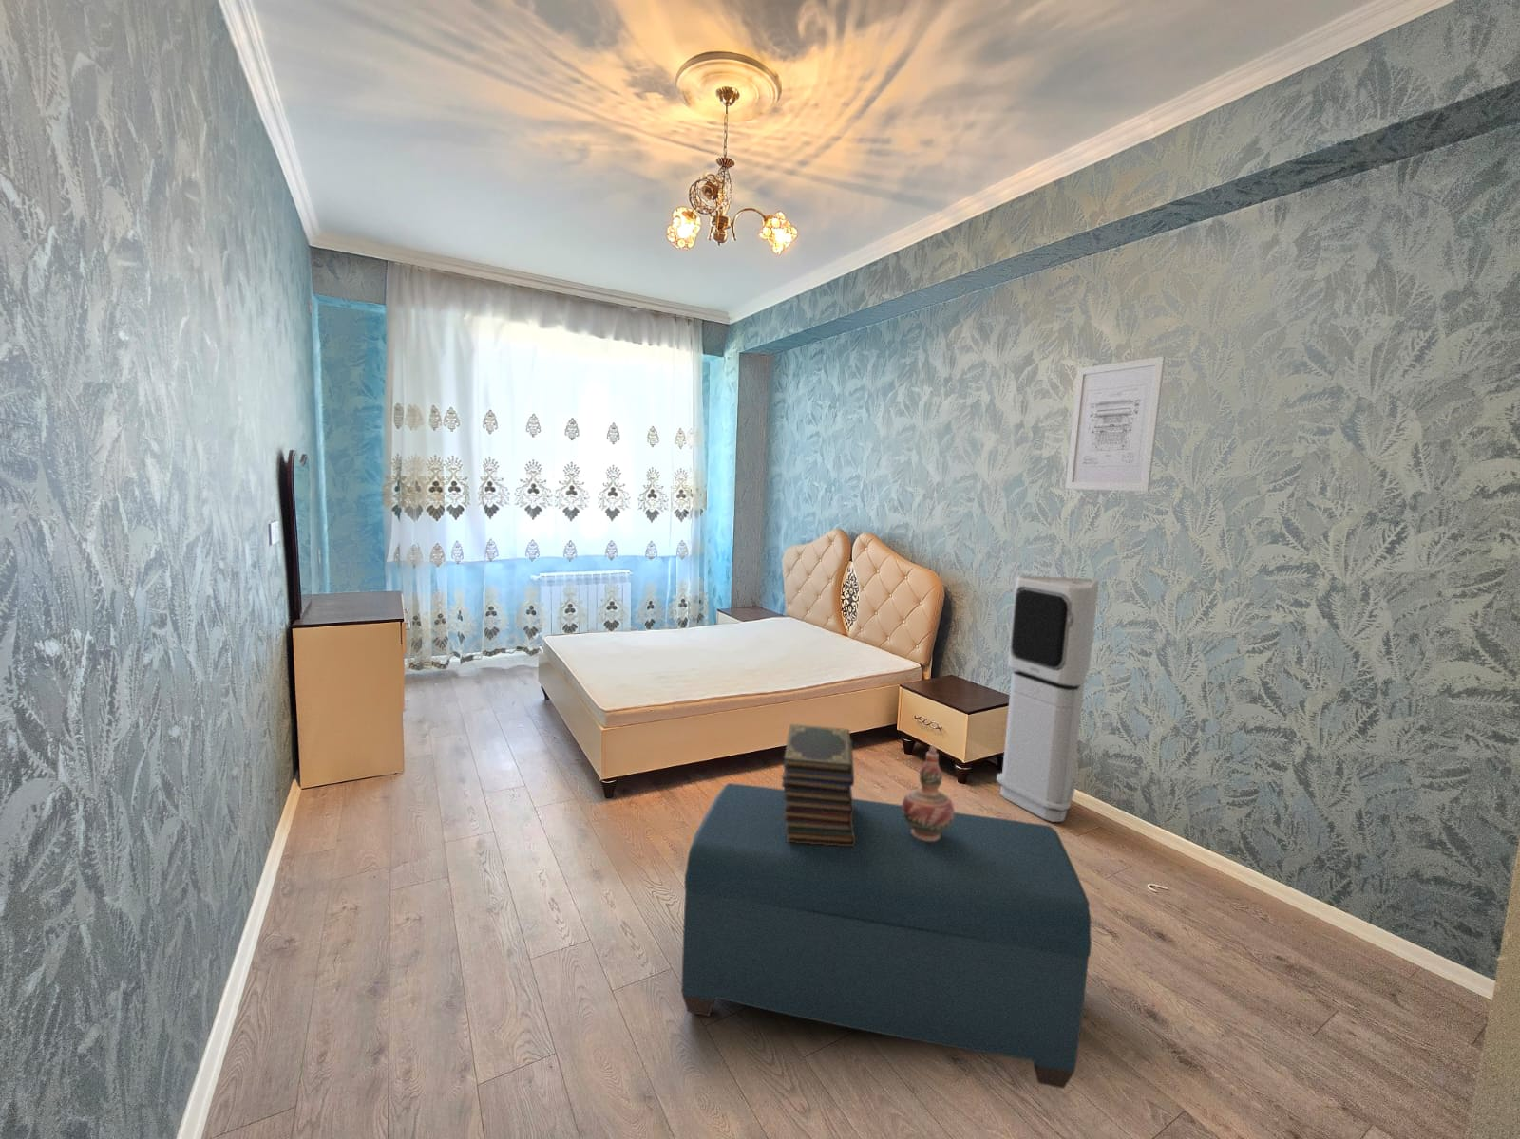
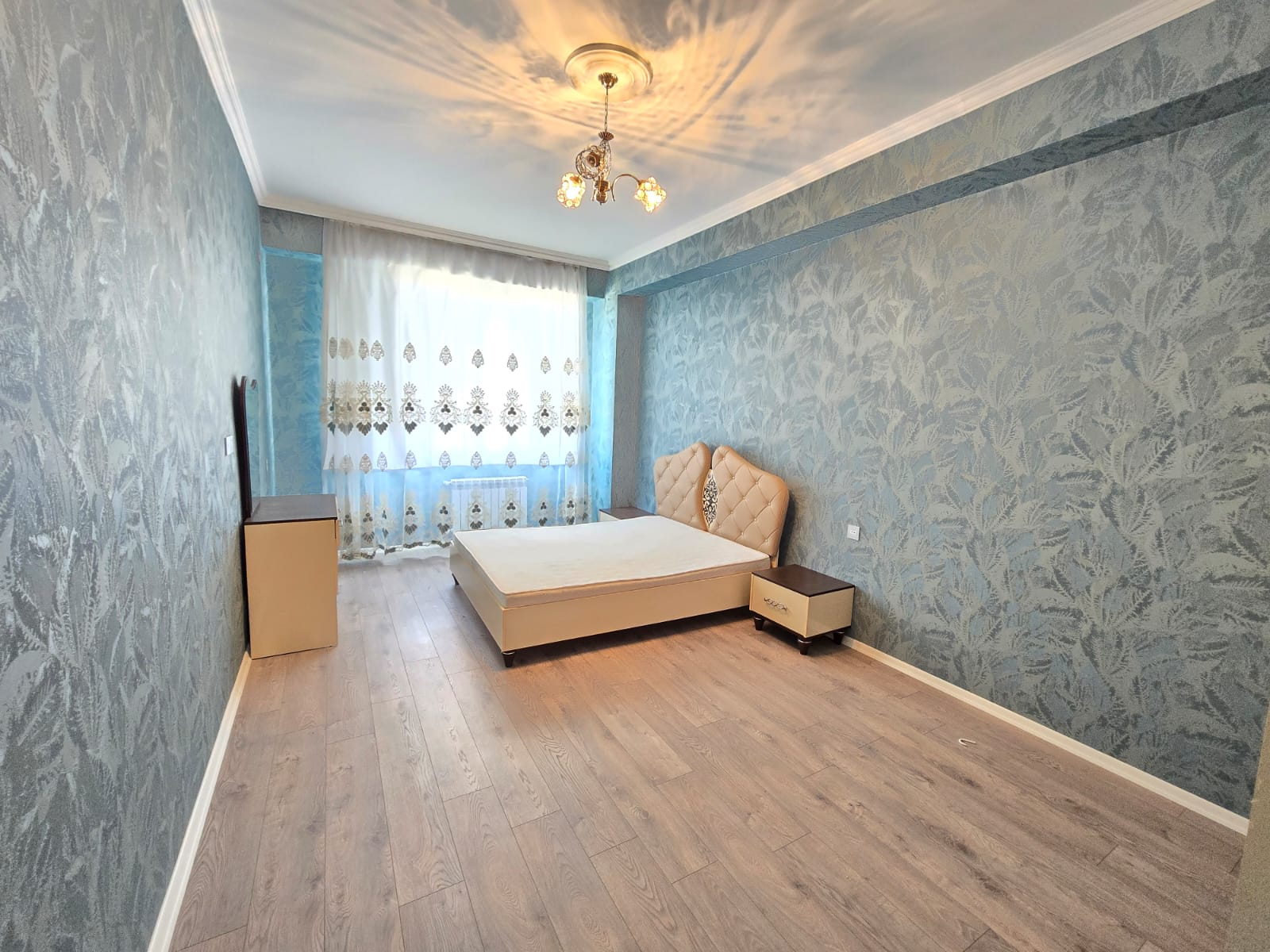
- air purifier [996,575,1100,823]
- bench [681,782,1093,1090]
- wall art [1065,357,1167,493]
- book stack [780,724,855,846]
- decorative vase [900,744,956,841]
